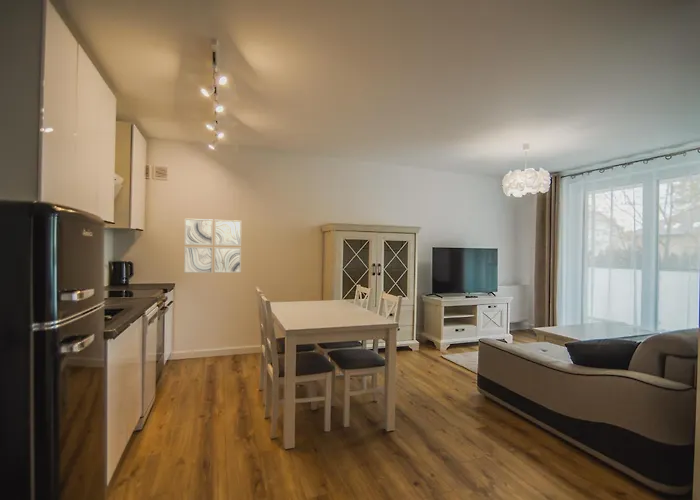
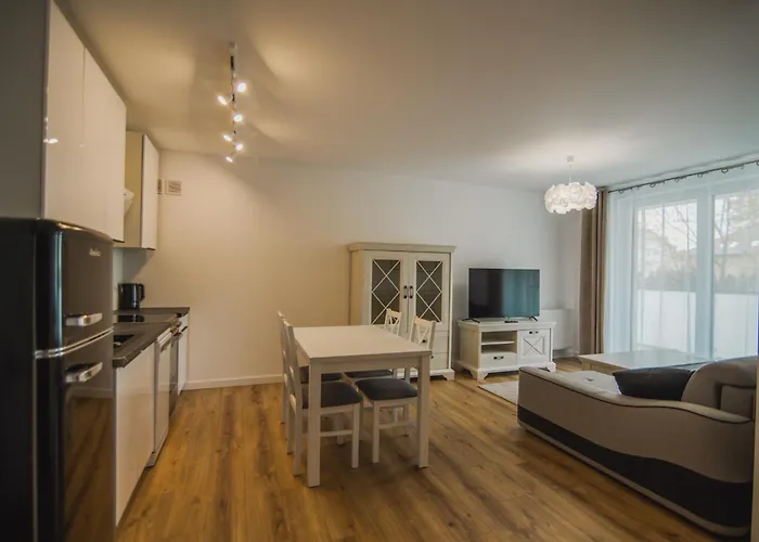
- wall art [183,218,243,274]
